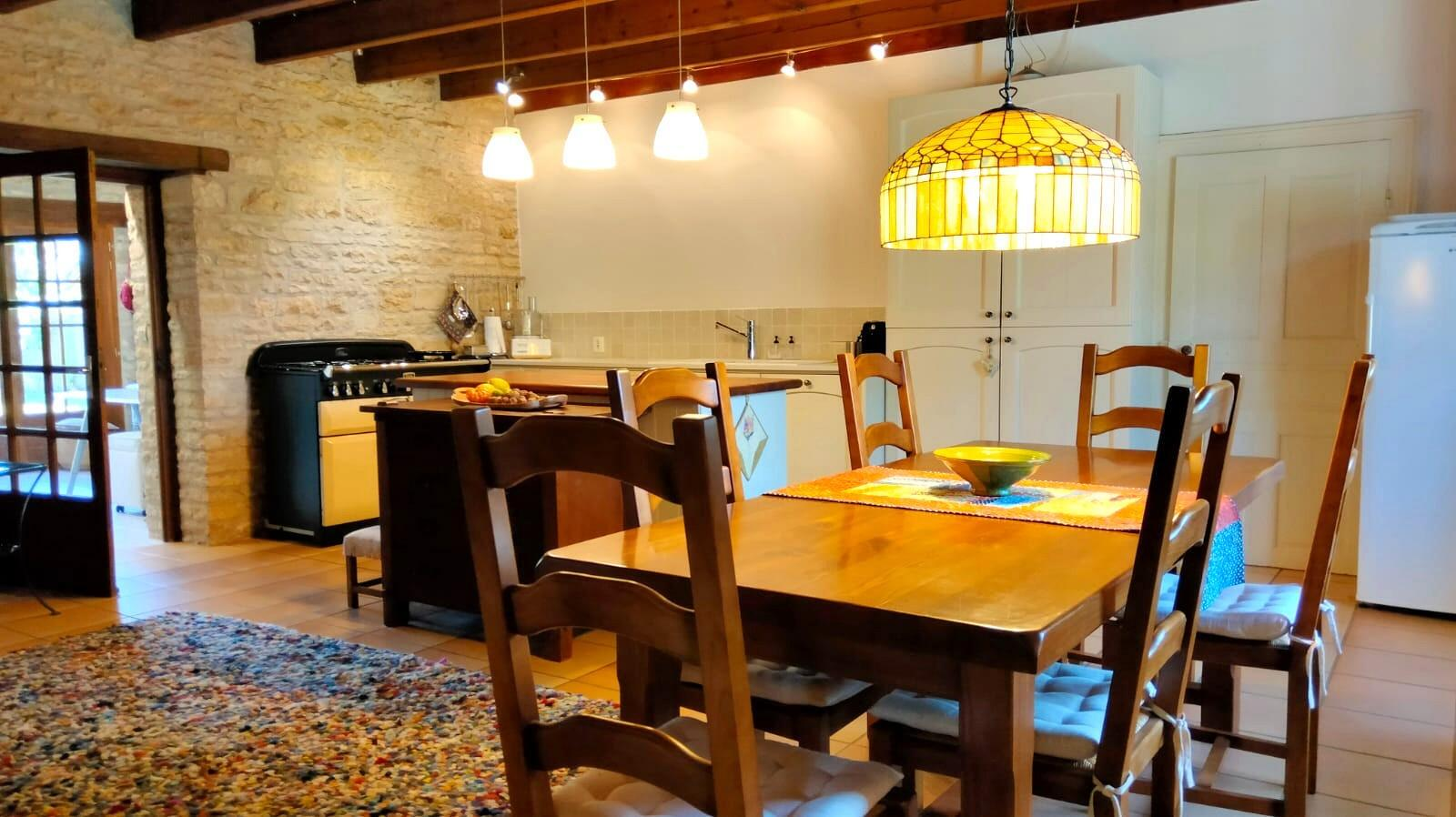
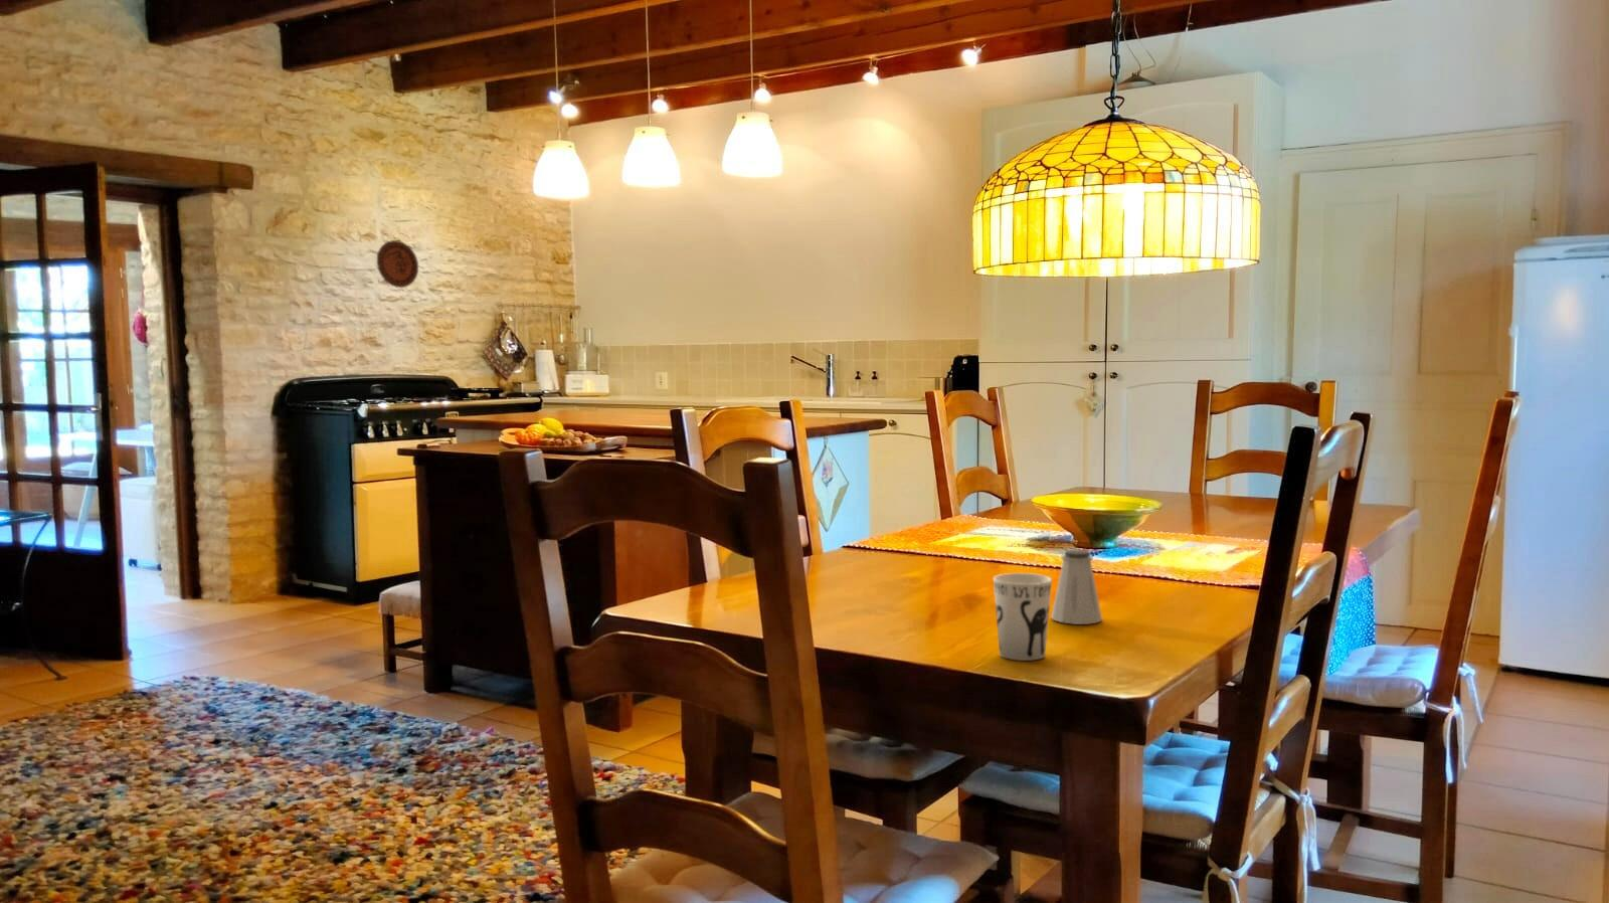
+ saltshaker [1050,549,1103,626]
+ decorative plate [376,240,419,288]
+ cup [992,573,1053,662]
